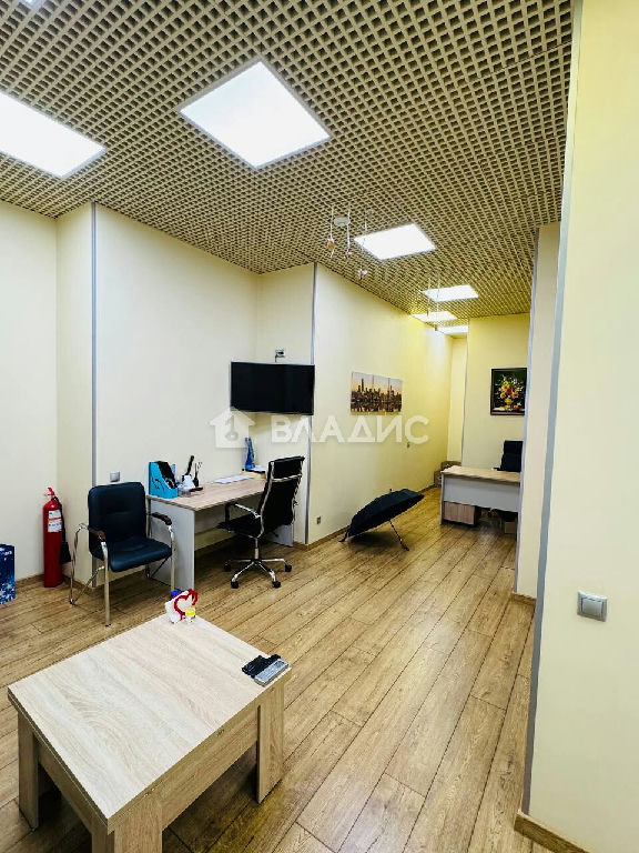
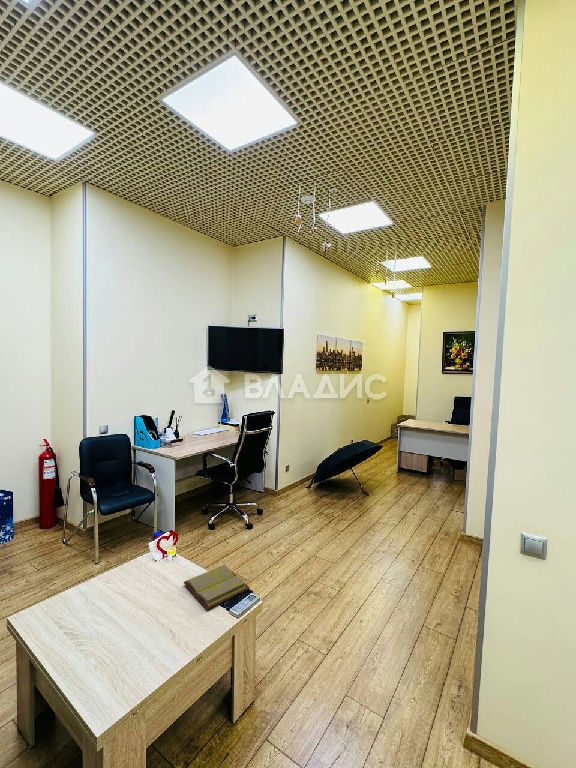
+ diary [183,564,251,611]
